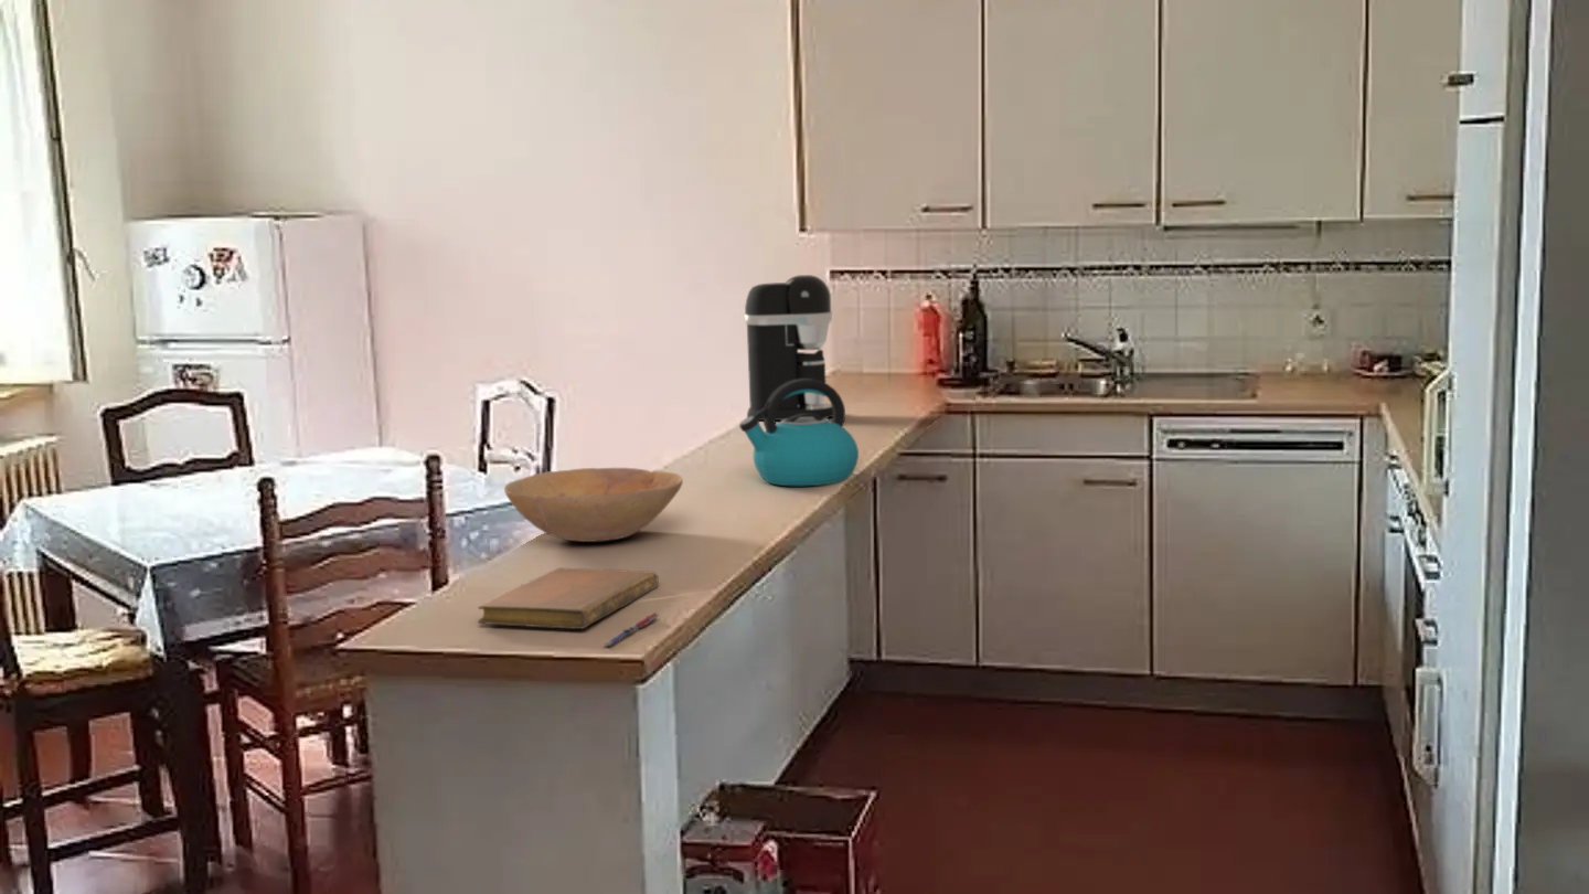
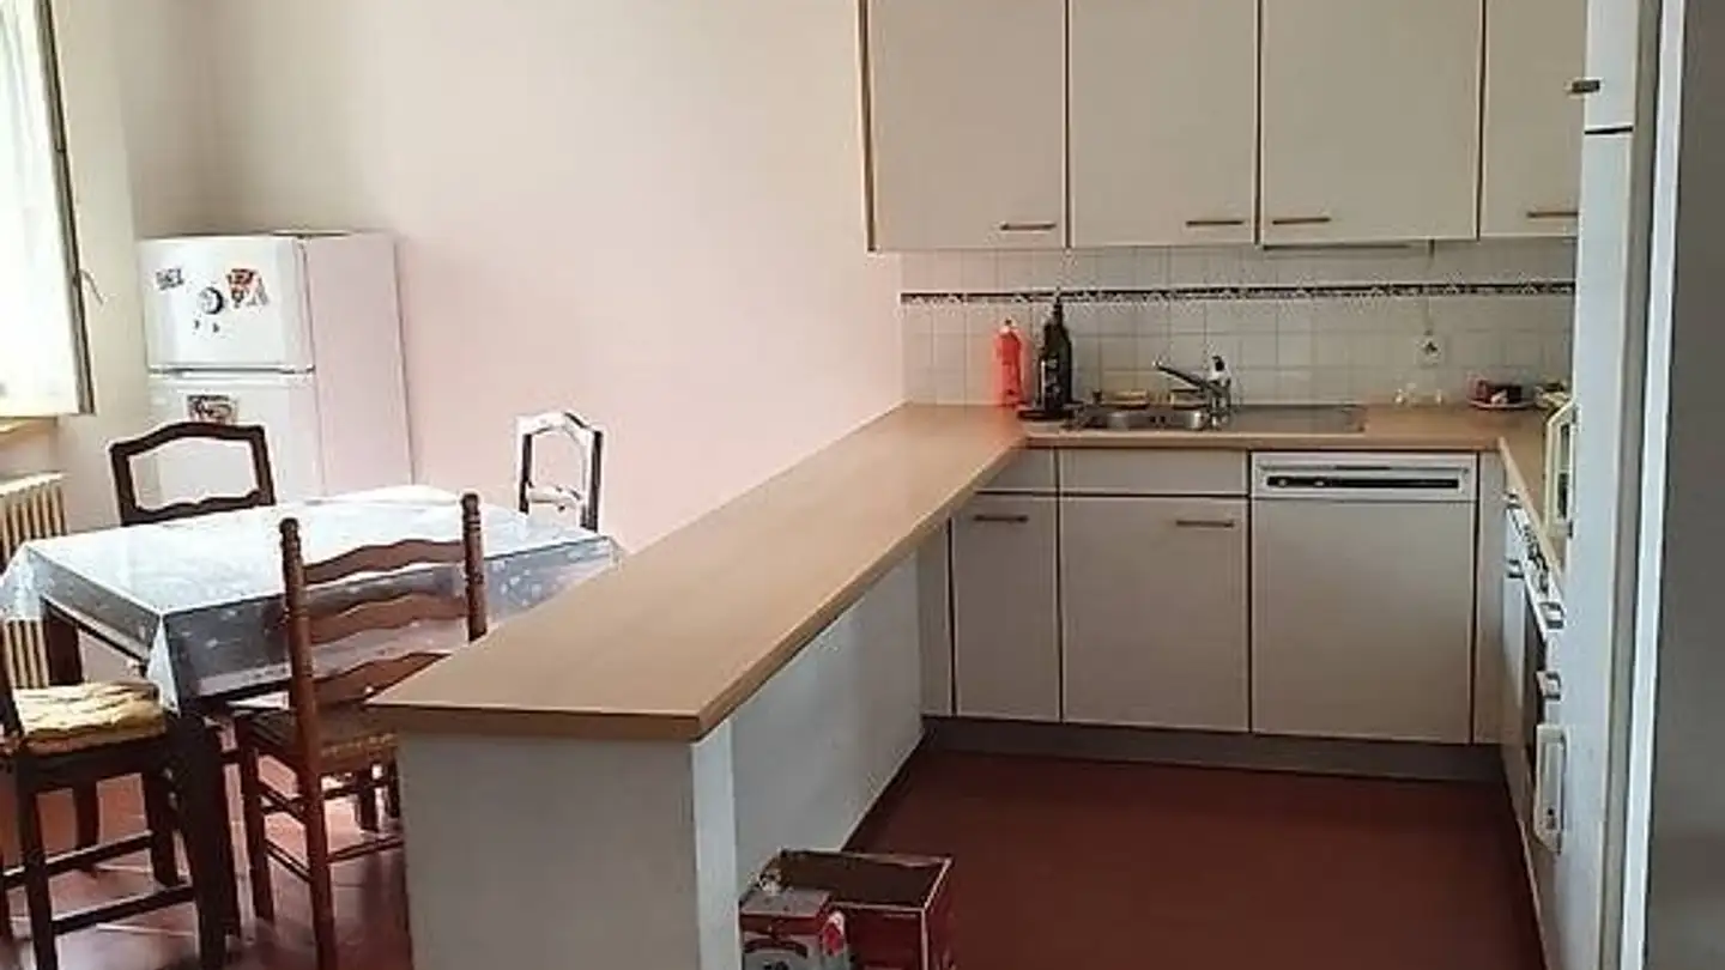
- coffee maker [744,274,833,422]
- notebook [477,566,660,630]
- pen [601,611,661,647]
- bowl [503,467,684,543]
- kettle [738,379,860,487]
